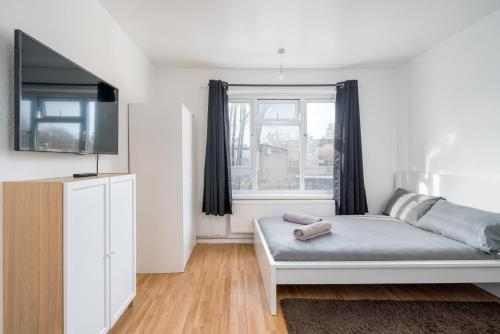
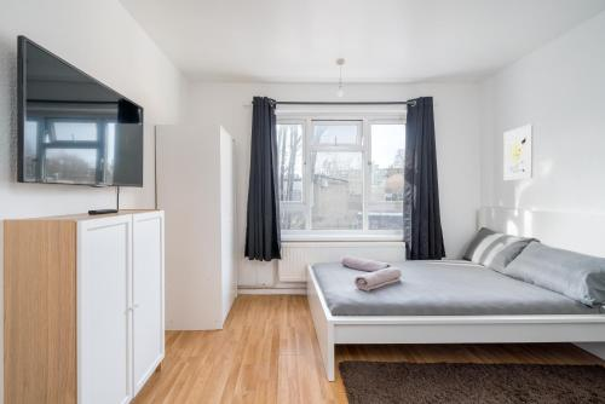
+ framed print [502,123,534,181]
